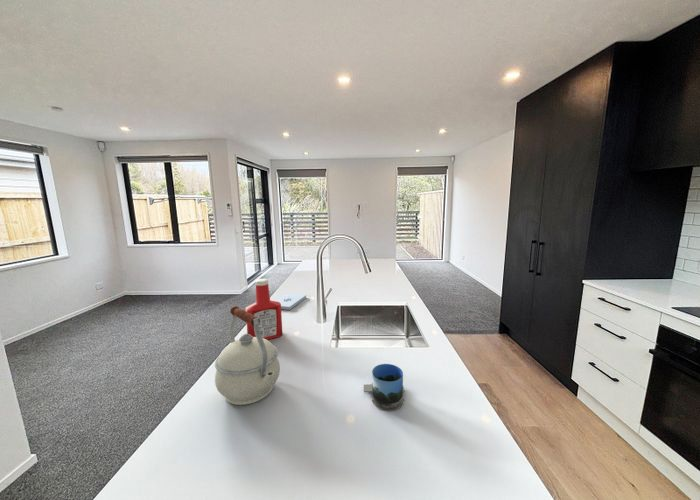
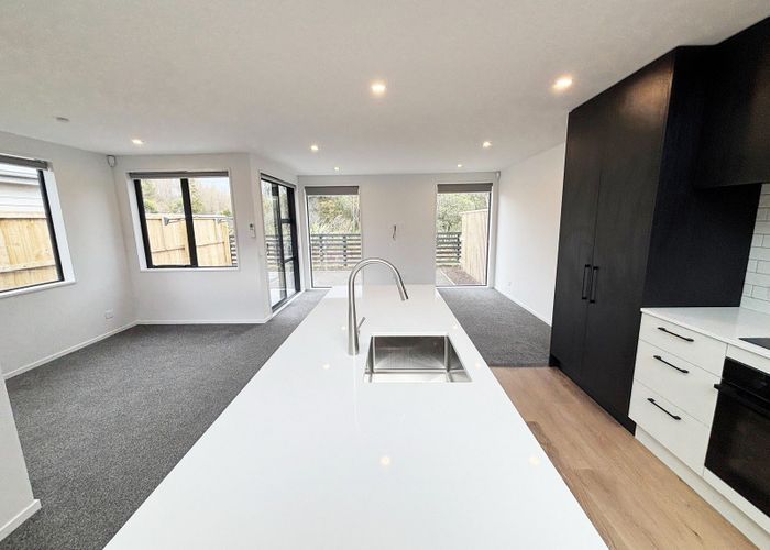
- soap bottle [244,278,284,340]
- kettle [214,305,281,406]
- notepad [275,293,307,311]
- mug [363,363,406,412]
